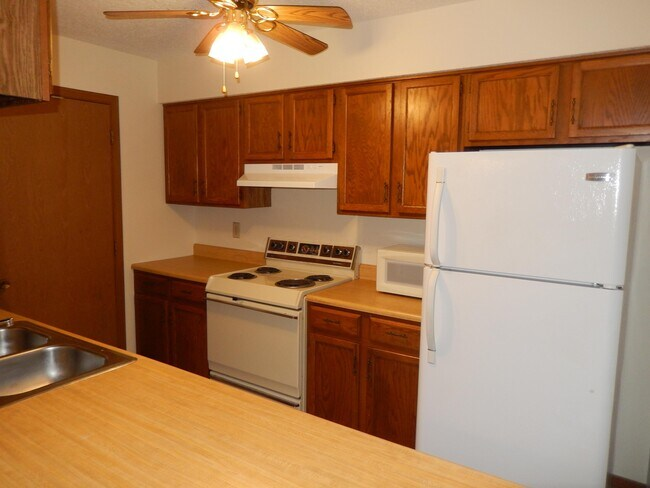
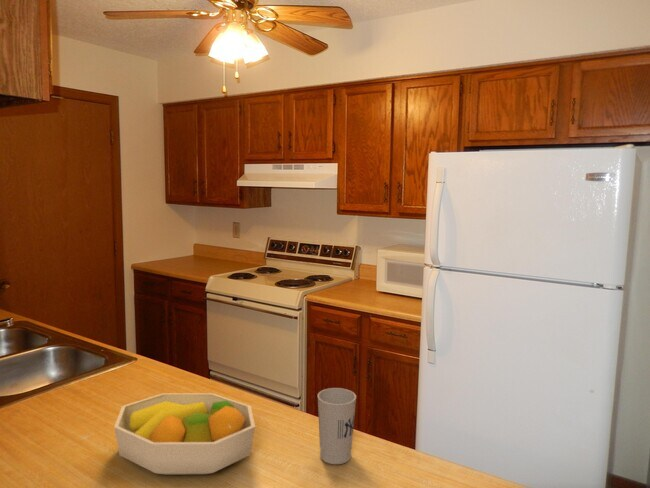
+ fruit bowl [113,392,256,476]
+ cup [317,387,357,465]
